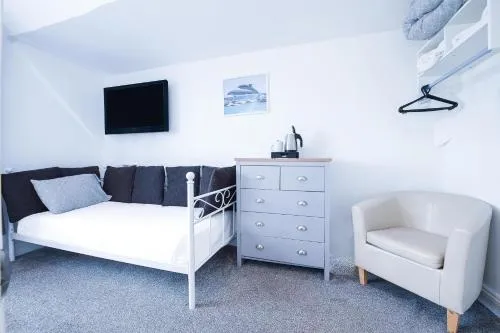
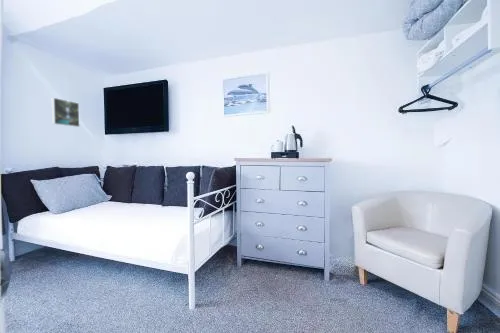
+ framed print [51,97,81,128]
